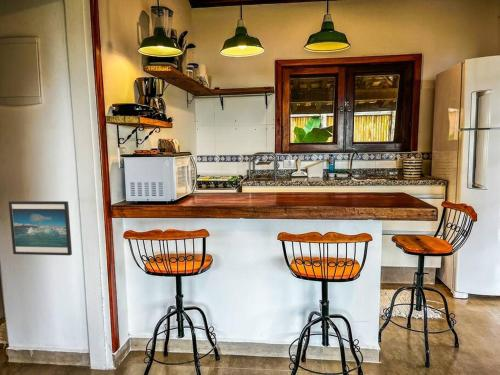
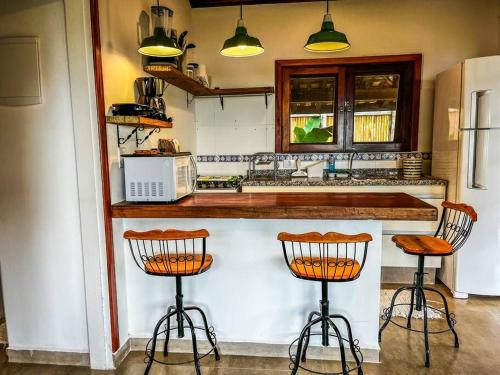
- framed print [8,200,73,256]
